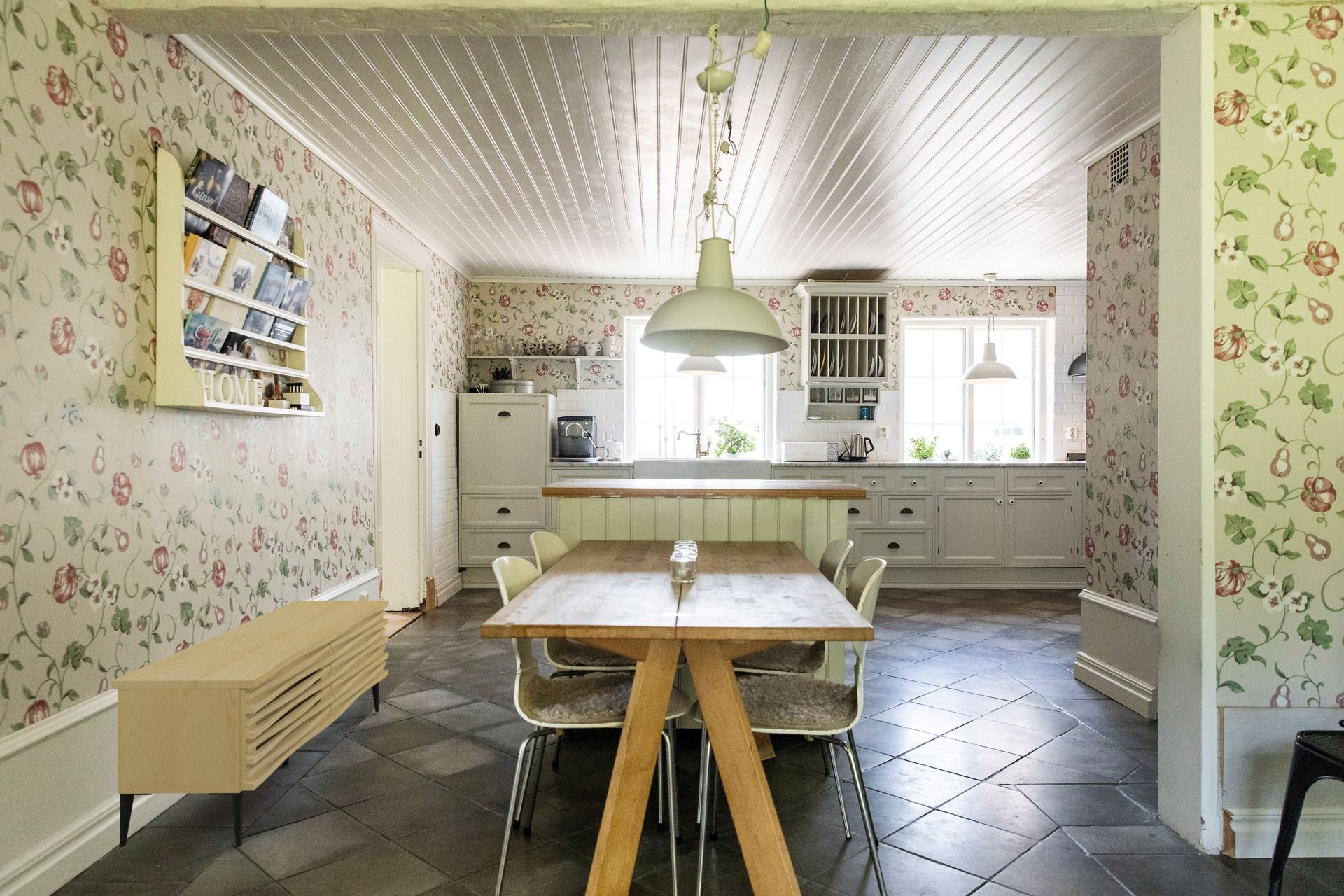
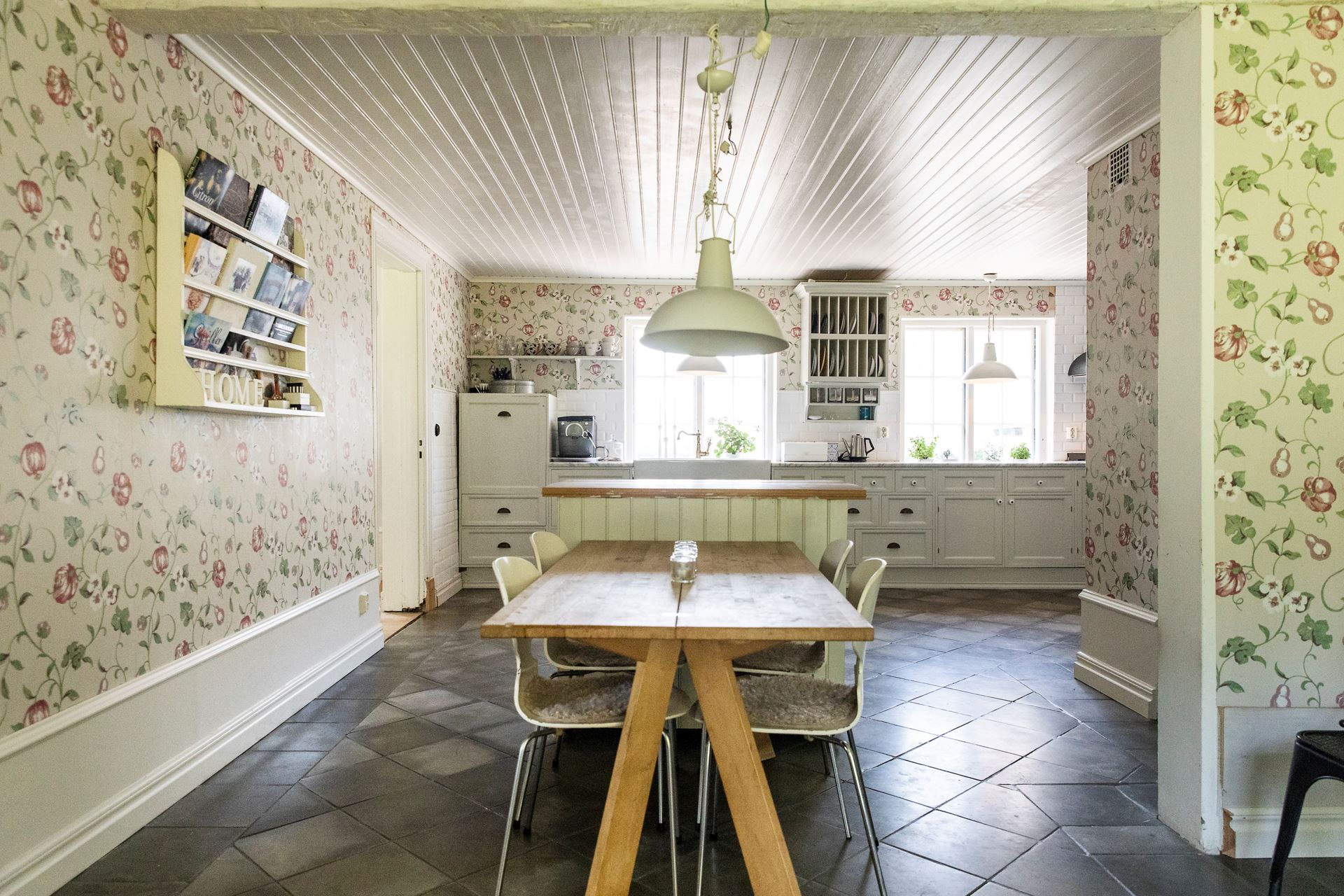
- sideboard [111,600,390,848]
